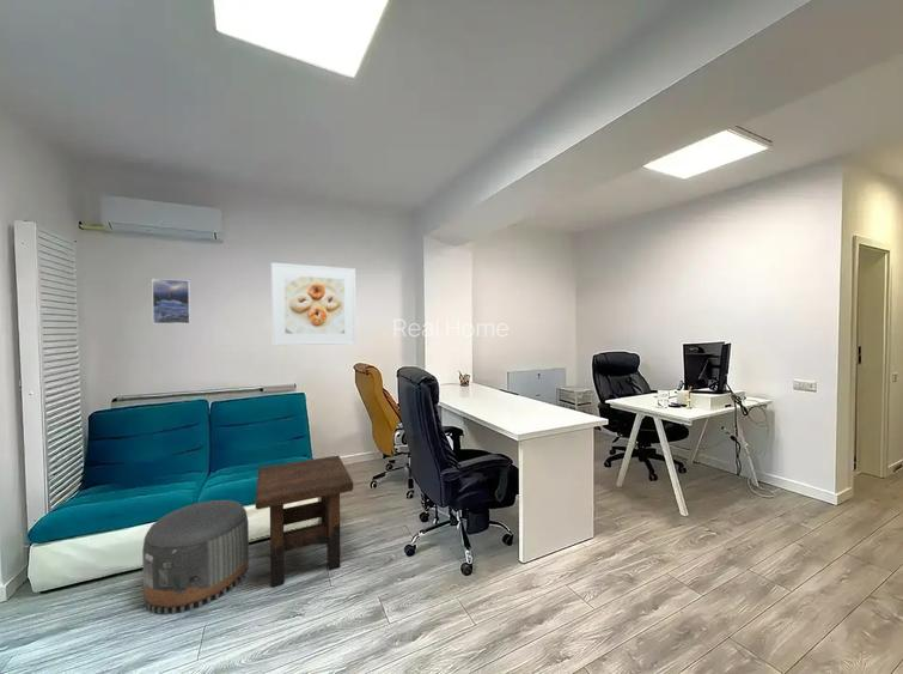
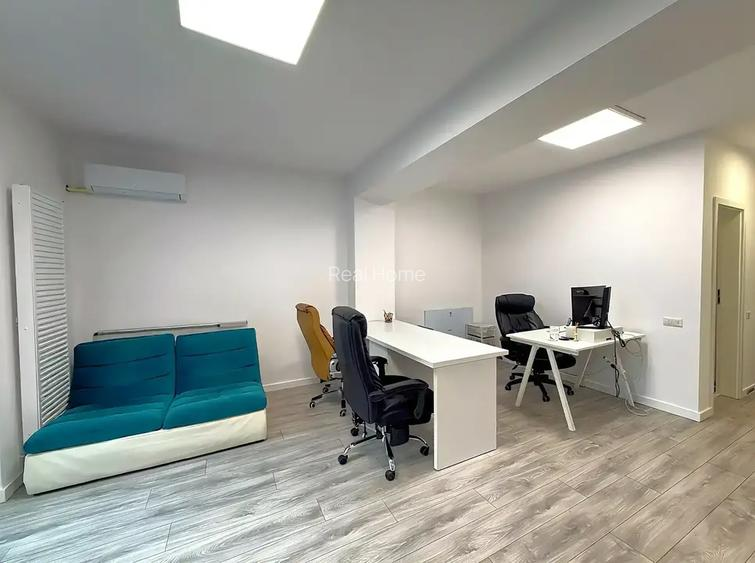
- side table [254,455,354,588]
- pouf [141,499,250,615]
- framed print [270,262,358,347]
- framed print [151,278,191,324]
